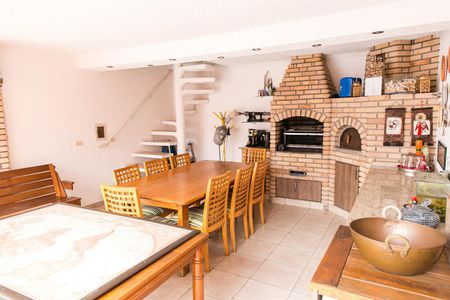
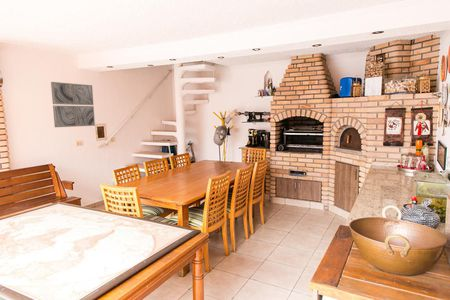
+ wall art [50,81,96,128]
